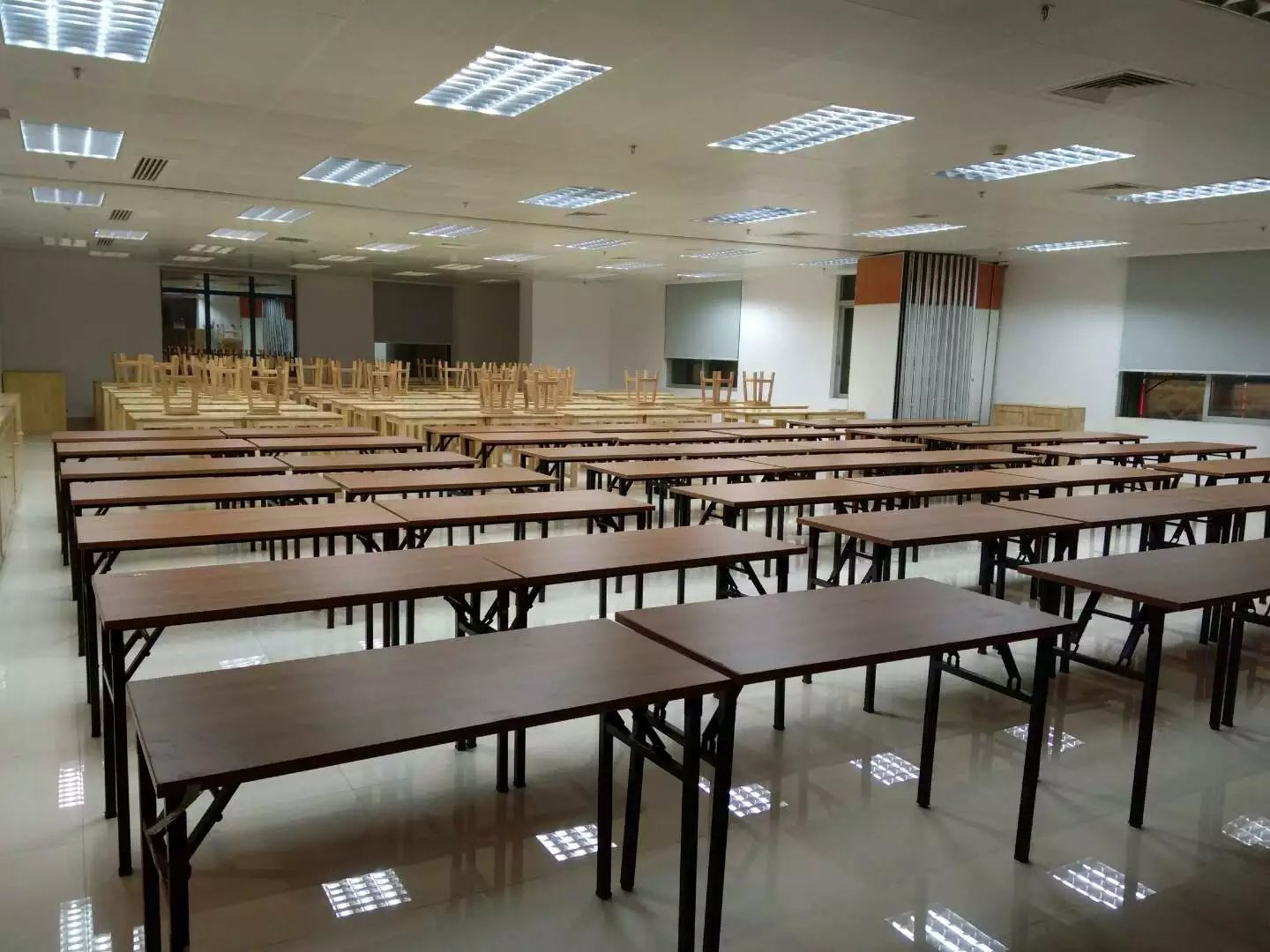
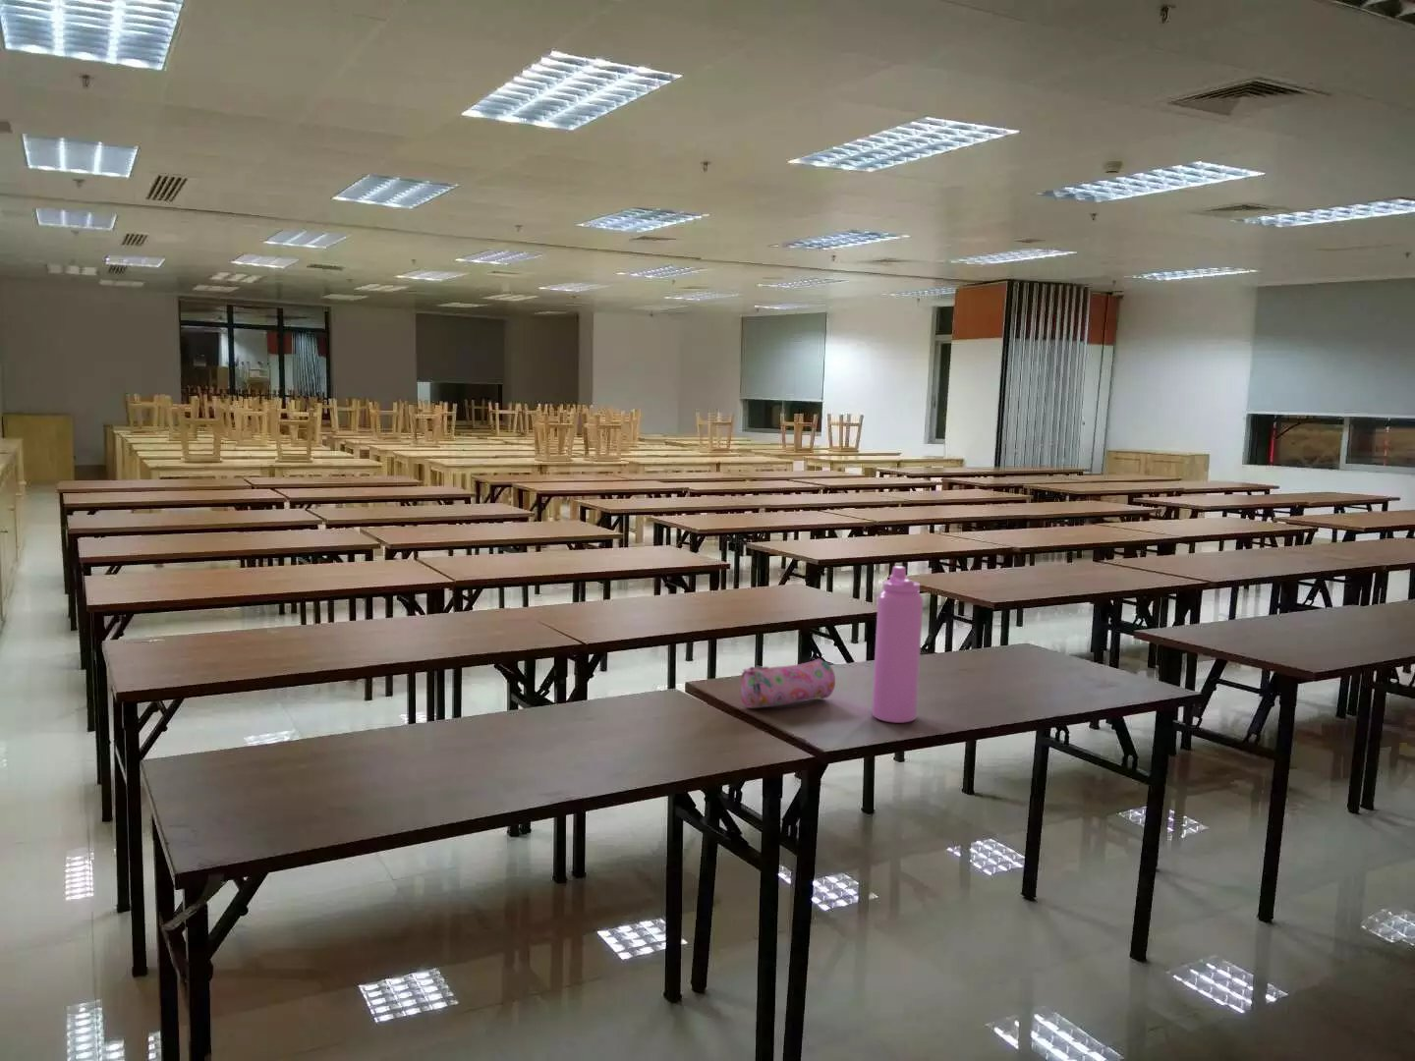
+ water bottle [870,565,924,724]
+ pencil case [740,659,837,709]
